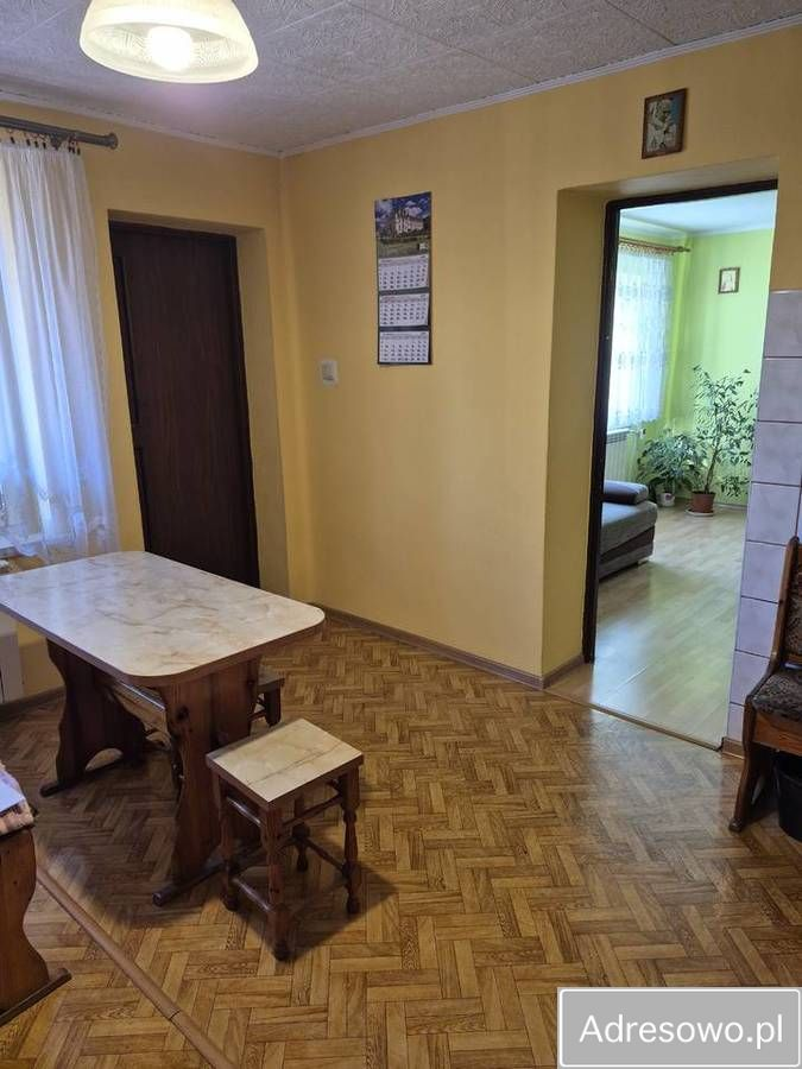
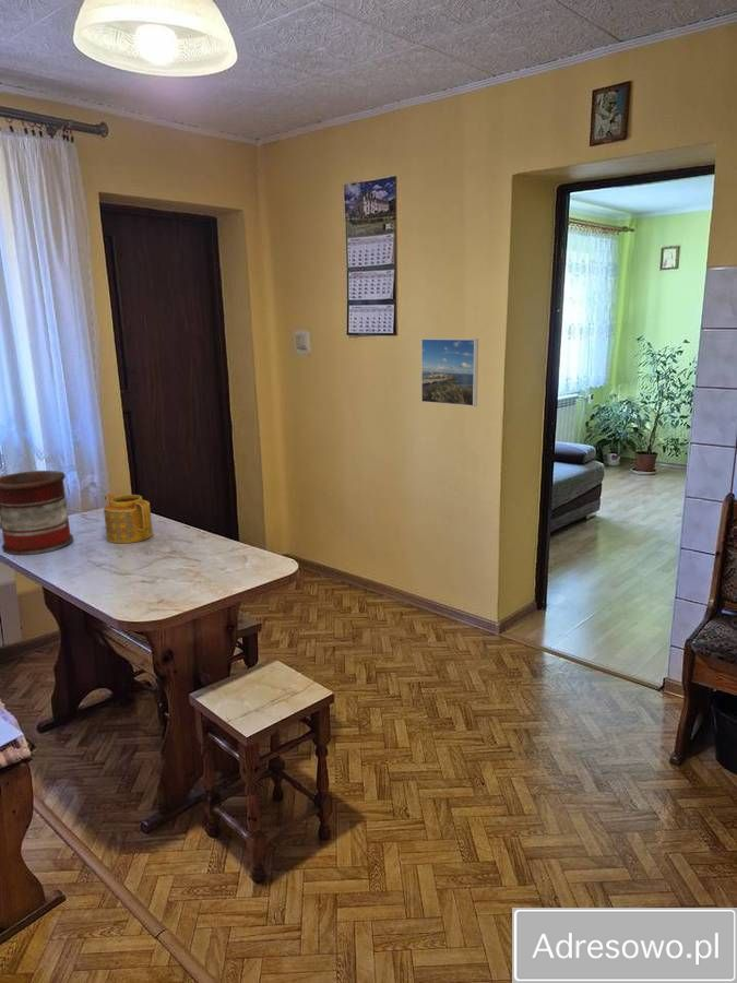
+ plant pot [0,470,74,556]
+ teapot [103,494,154,544]
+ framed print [420,337,479,407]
